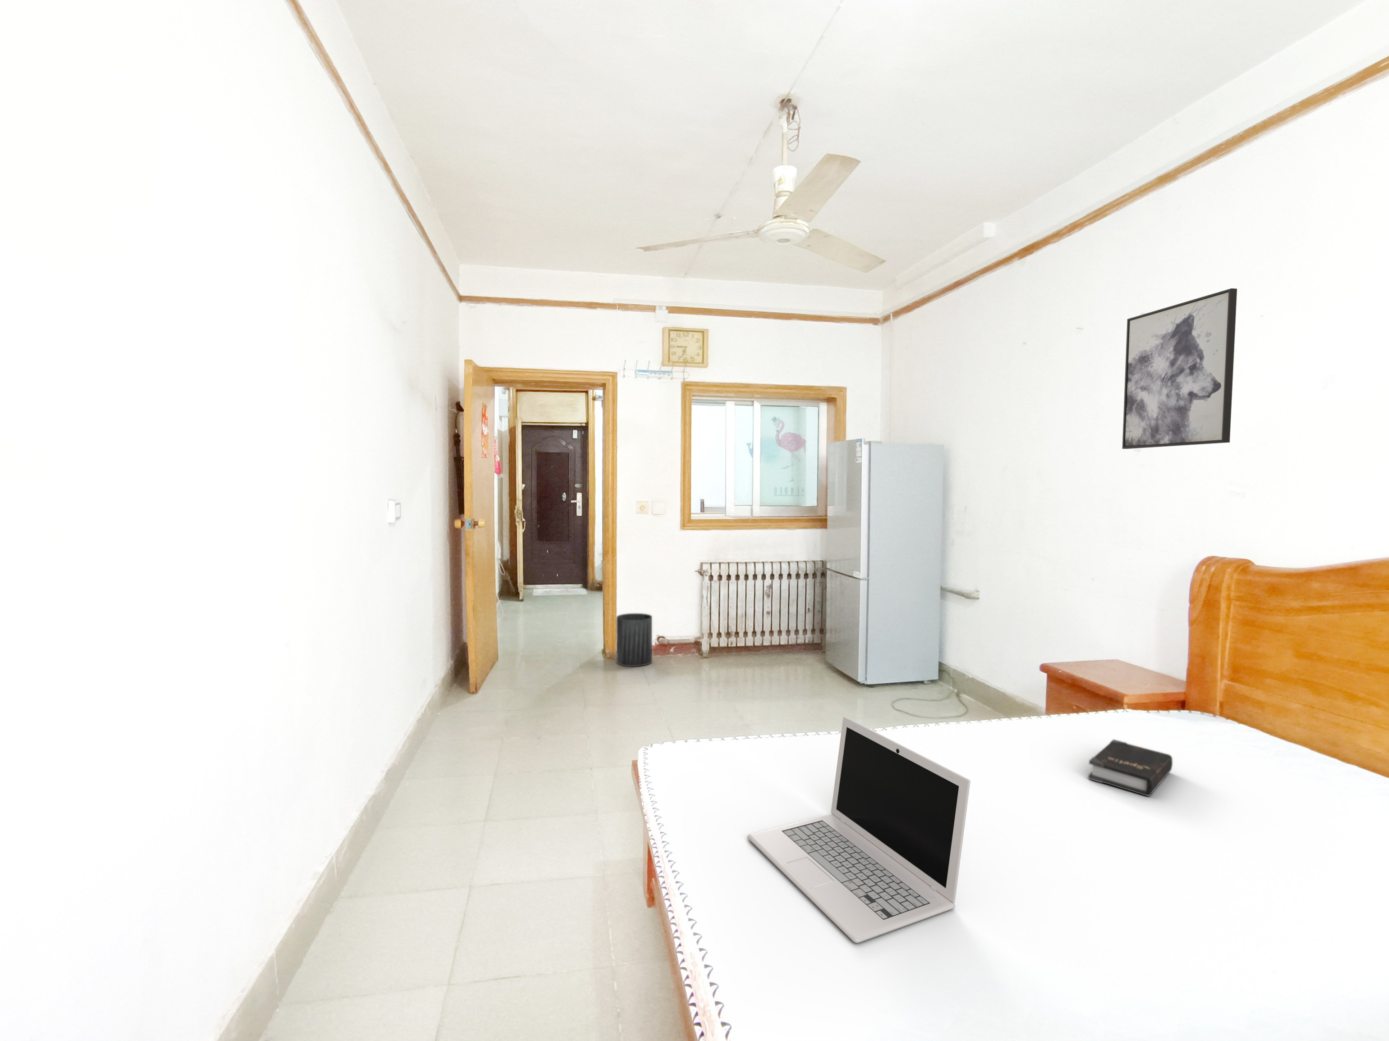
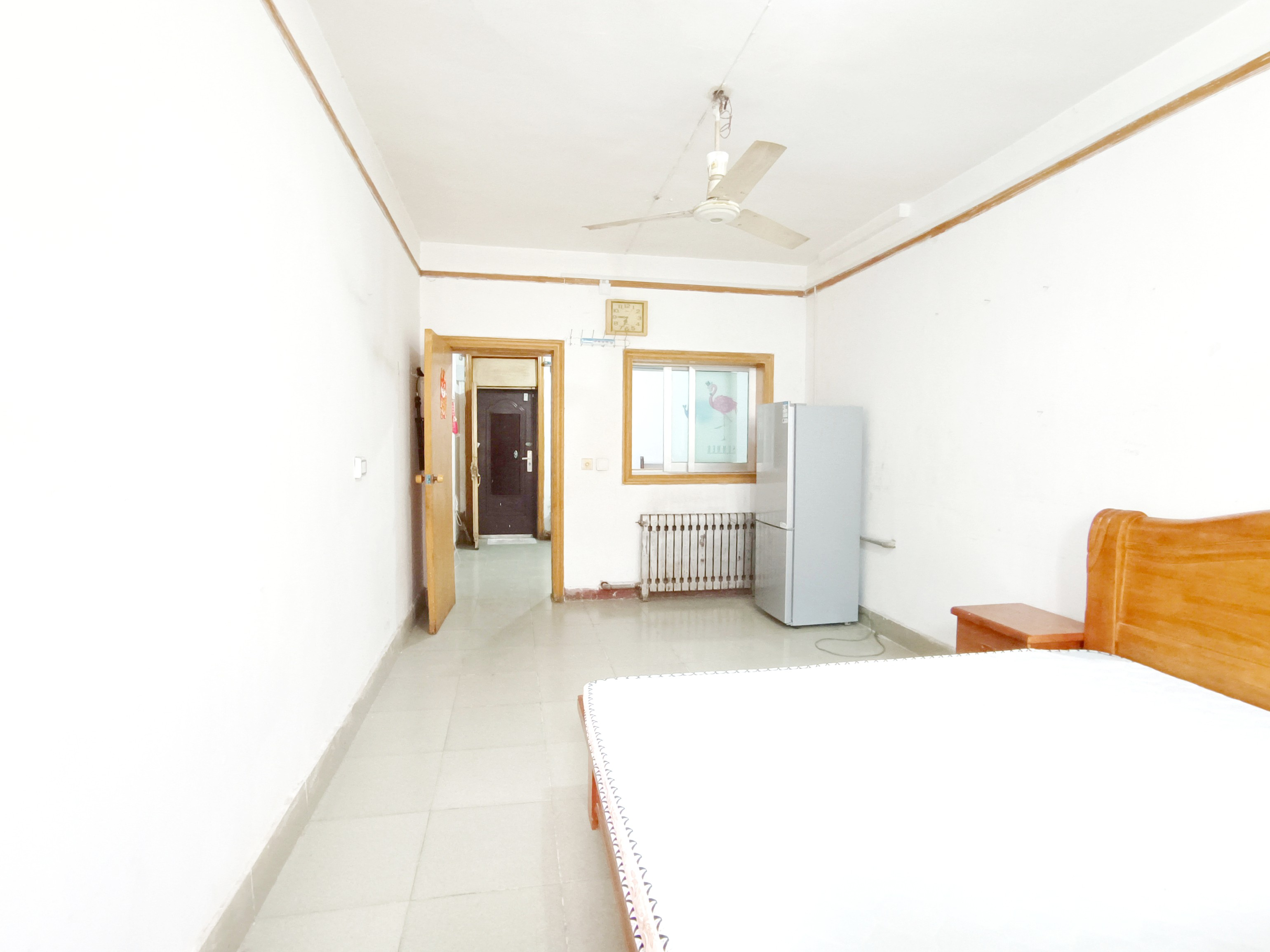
- wall art [1121,288,1237,449]
- hardback book [1088,739,1172,797]
- trash can [616,612,653,667]
- laptop [747,716,971,944]
